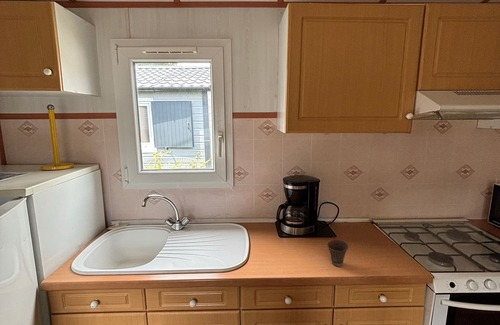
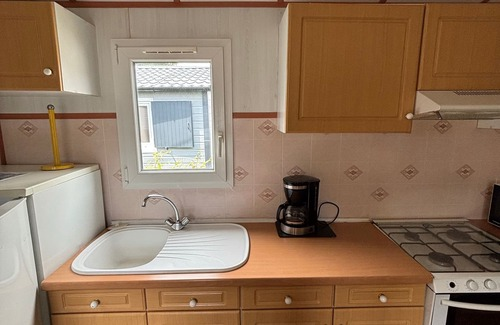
- cup [326,239,349,268]
